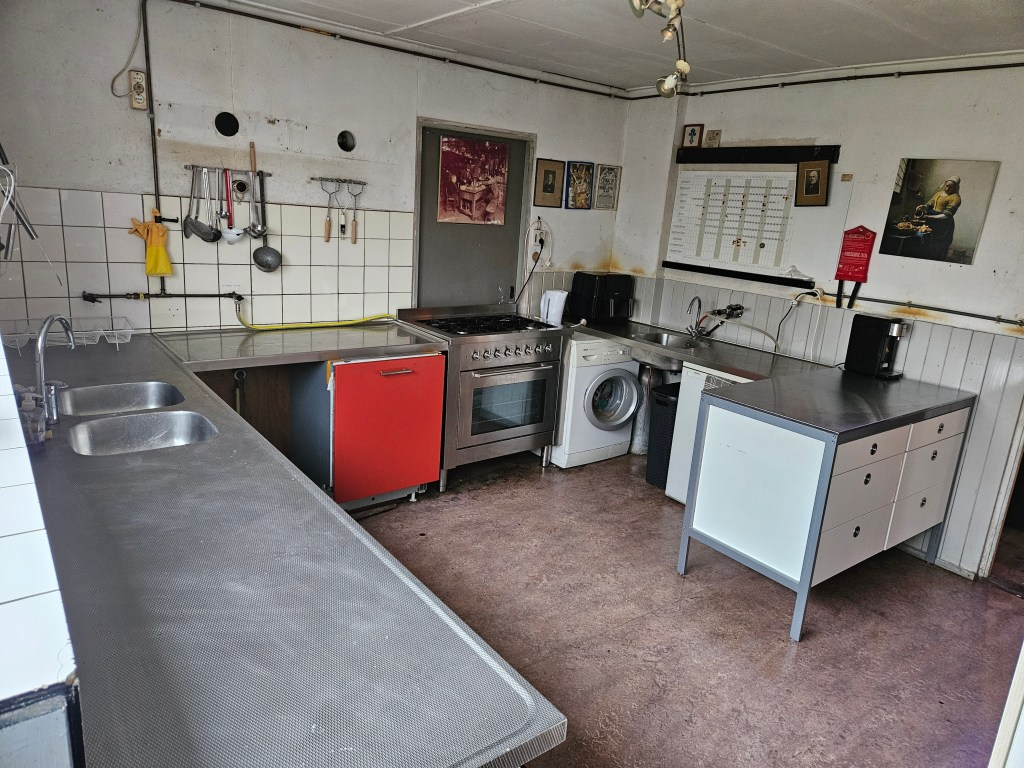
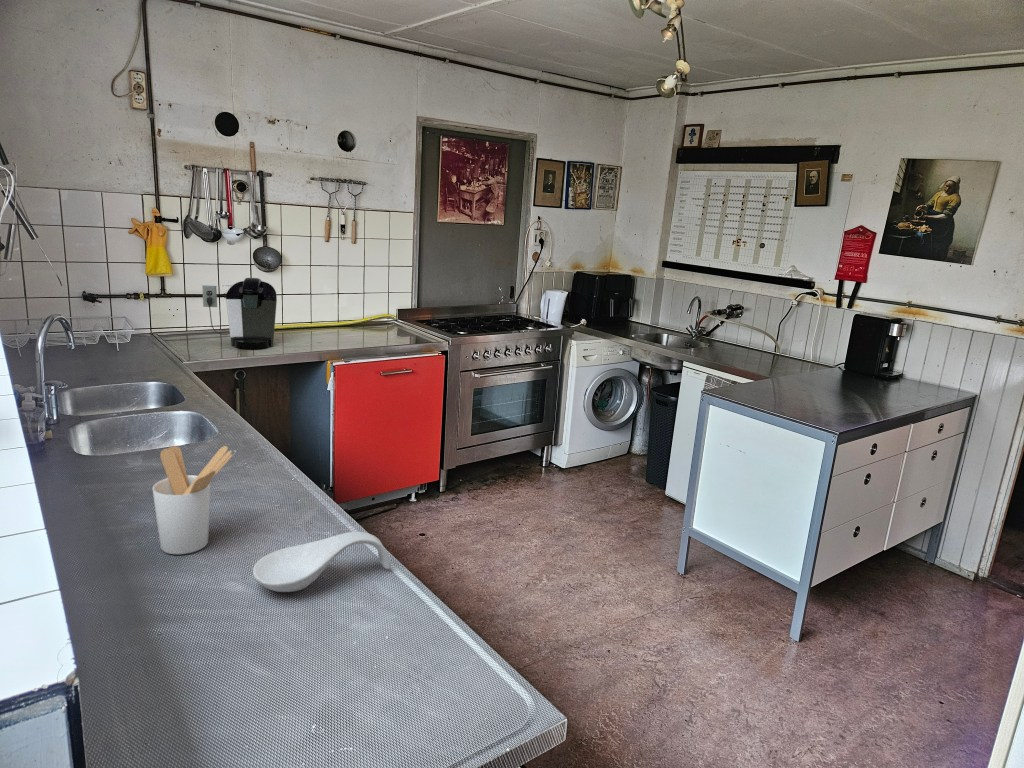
+ utensil holder [152,445,234,555]
+ spoon rest [252,531,392,593]
+ coffee maker [201,277,278,350]
